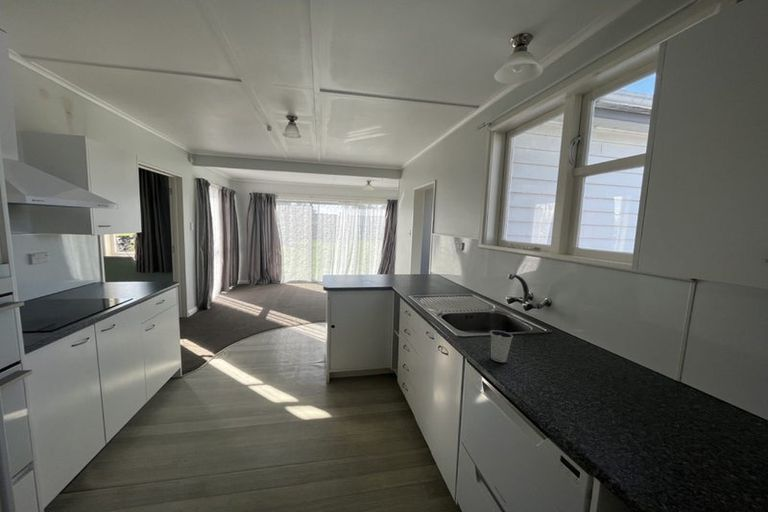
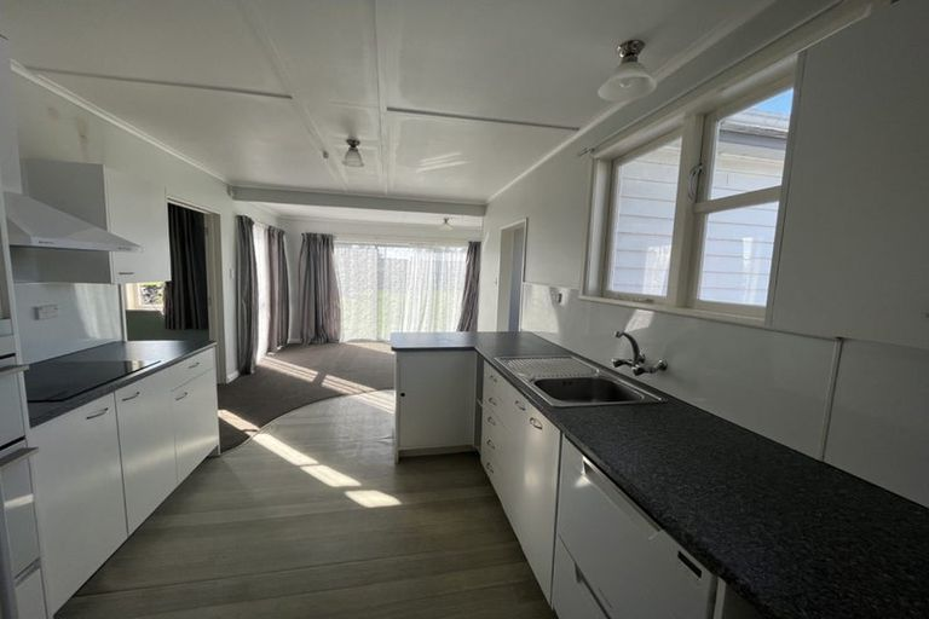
- dixie cup [489,329,514,363]
